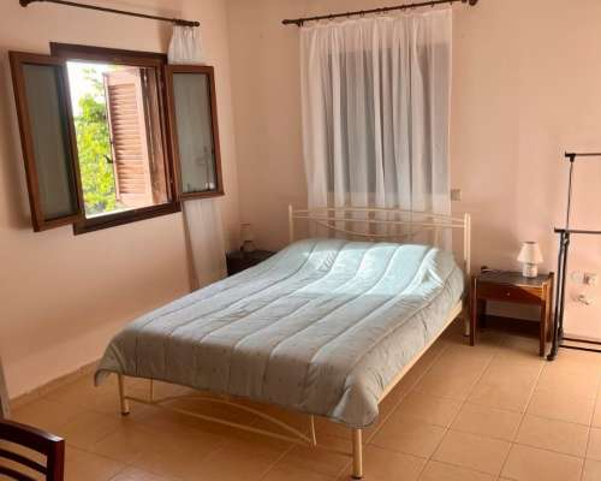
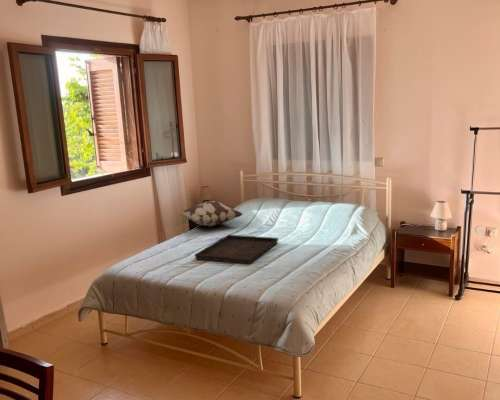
+ decorative pillow [177,200,244,228]
+ serving tray [194,234,279,265]
